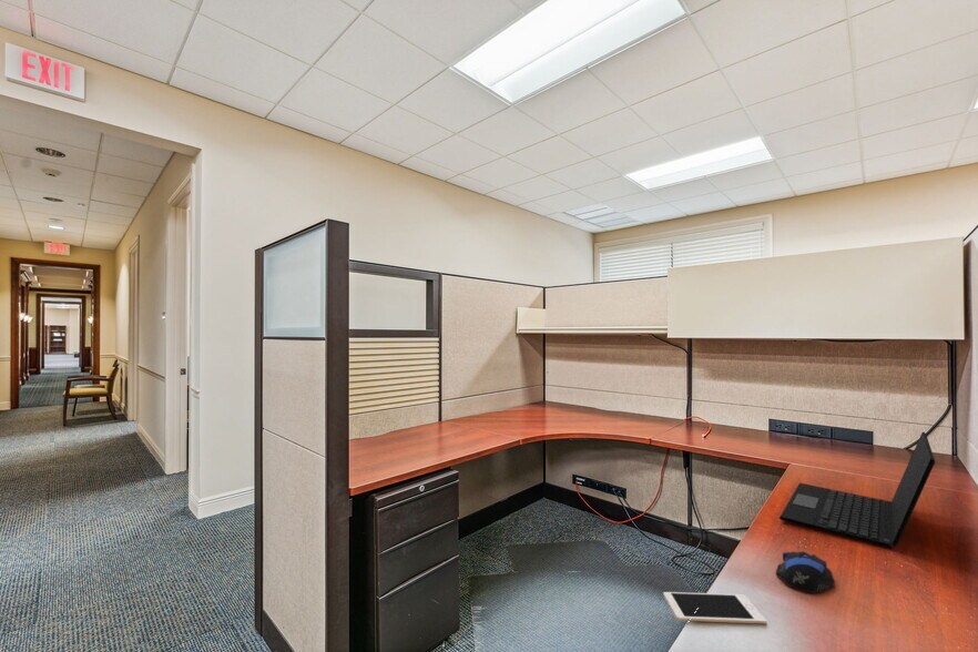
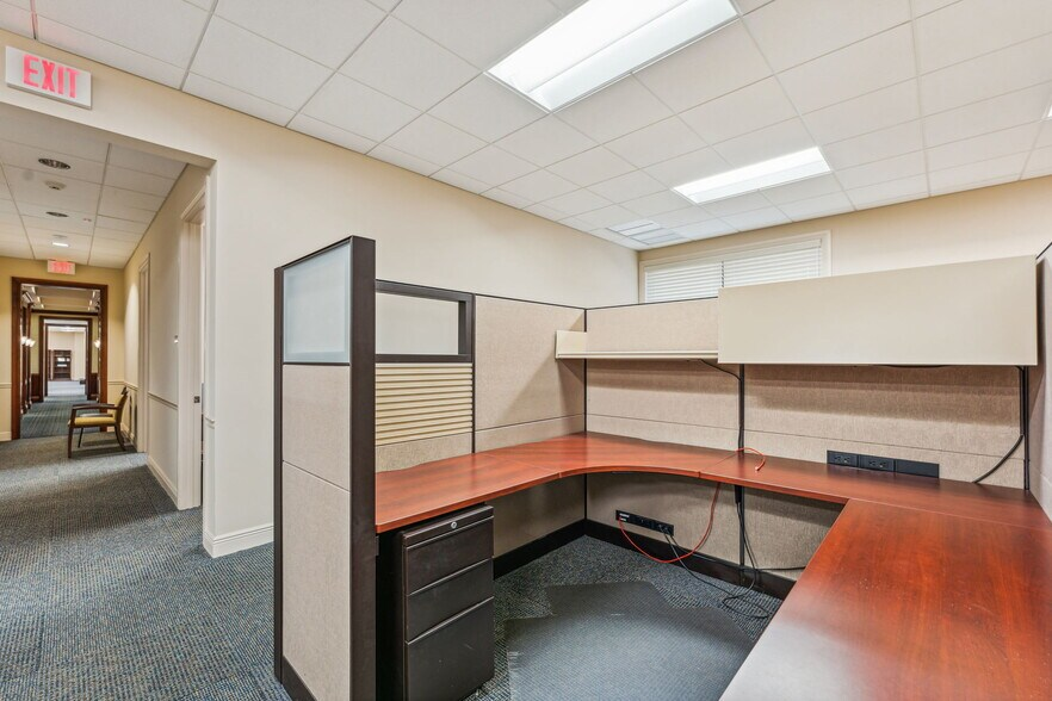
- computer mouse [775,550,836,594]
- laptop [778,431,936,549]
- cell phone [663,591,767,625]
